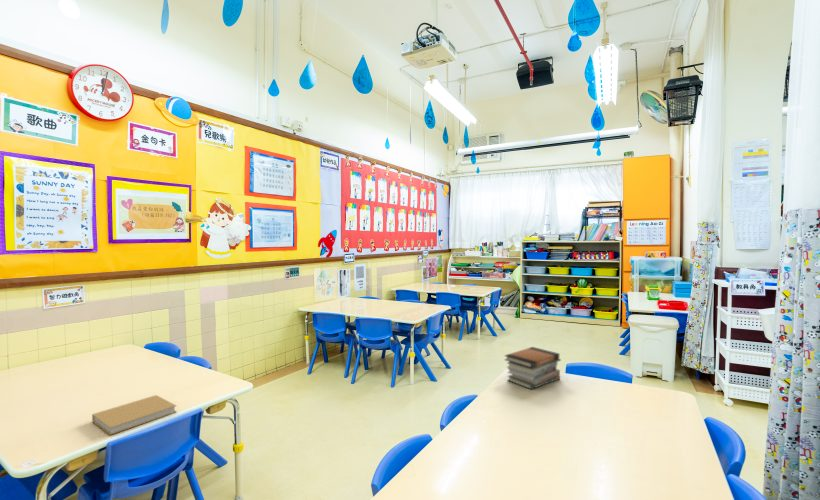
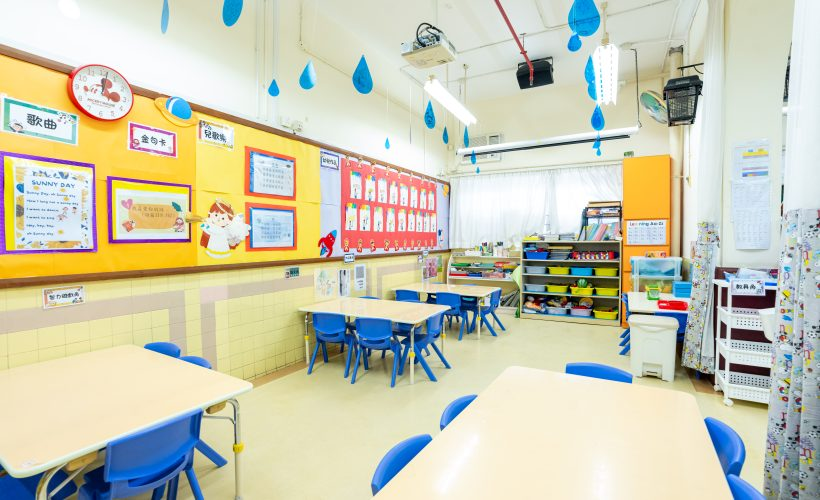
- book [91,394,177,436]
- book stack [503,346,562,390]
